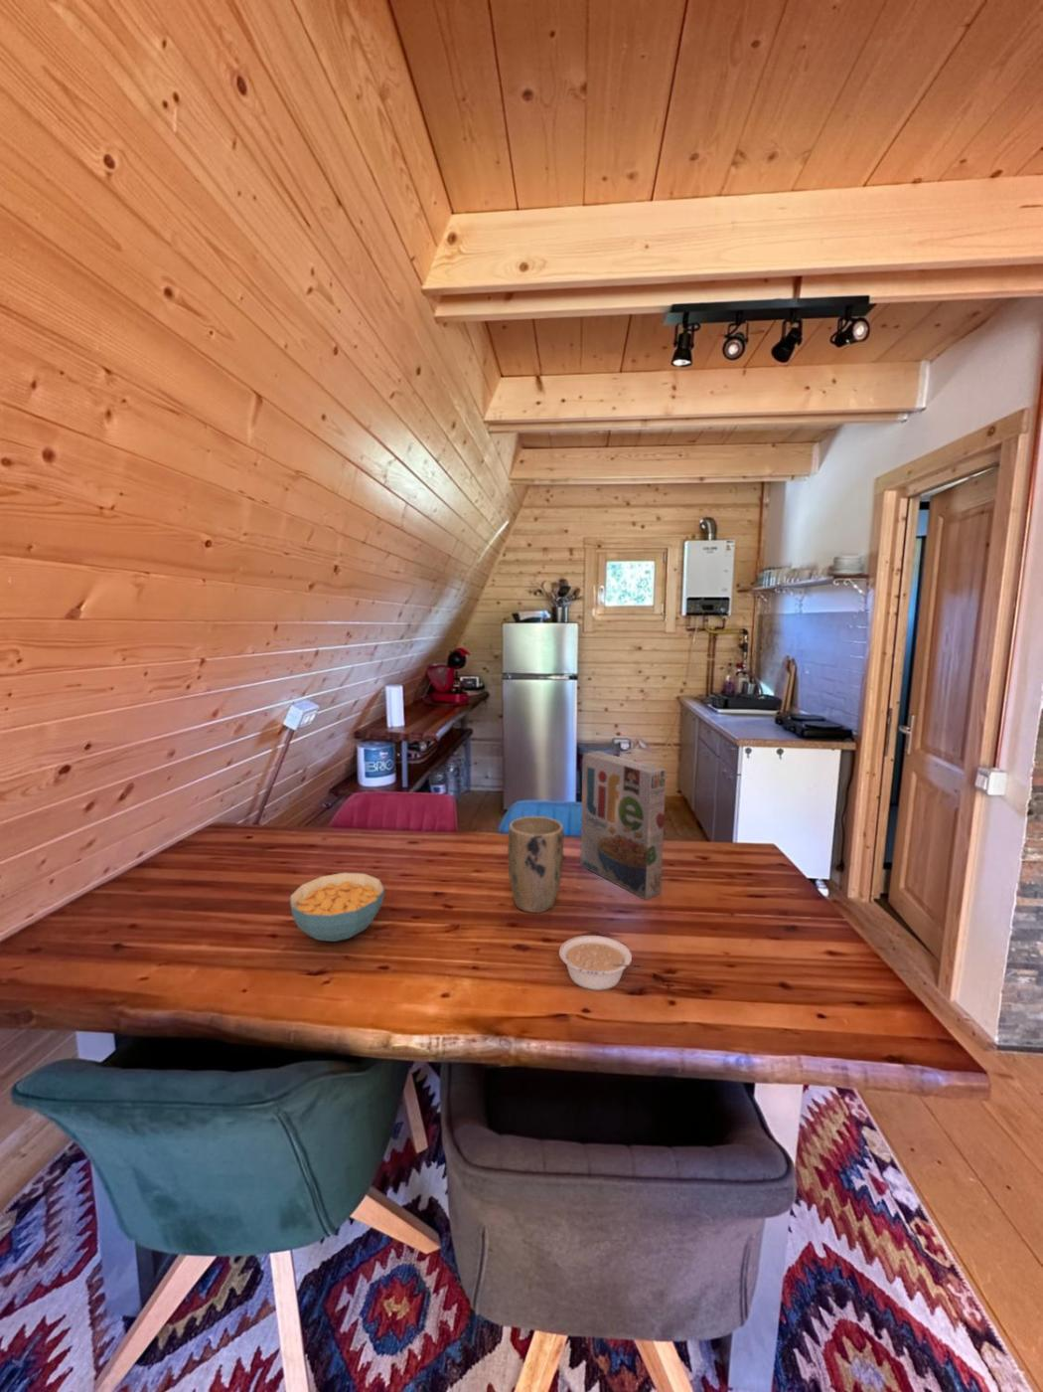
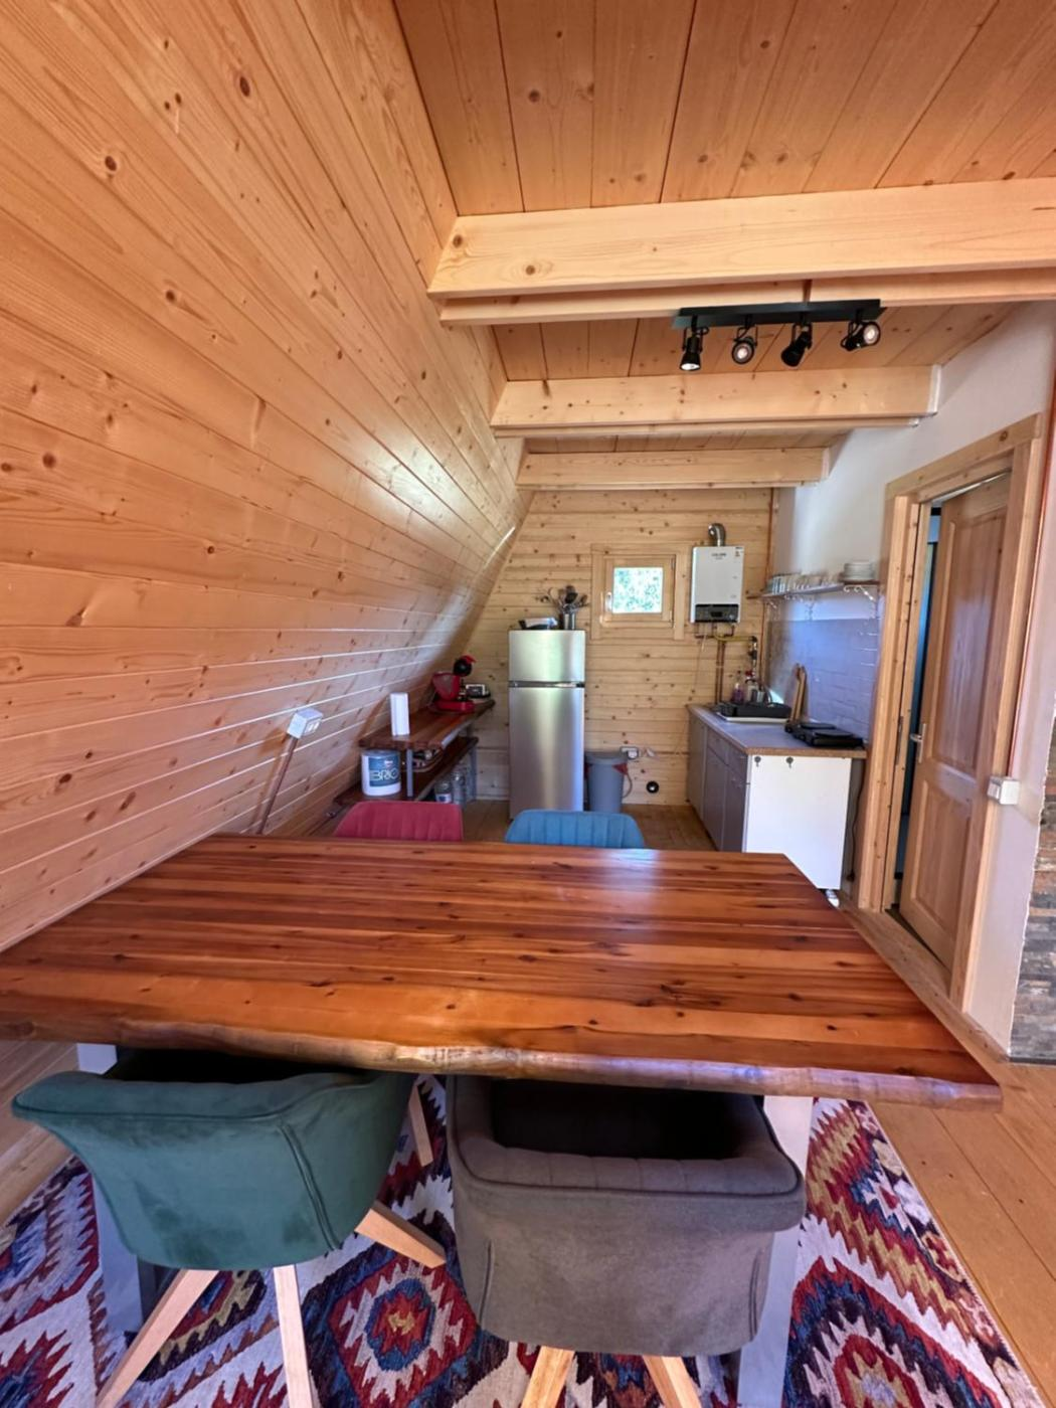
- cereal bowl [289,872,386,943]
- cereal box [580,751,667,901]
- legume [559,935,643,991]
- plant pot [506,815,564,914]
